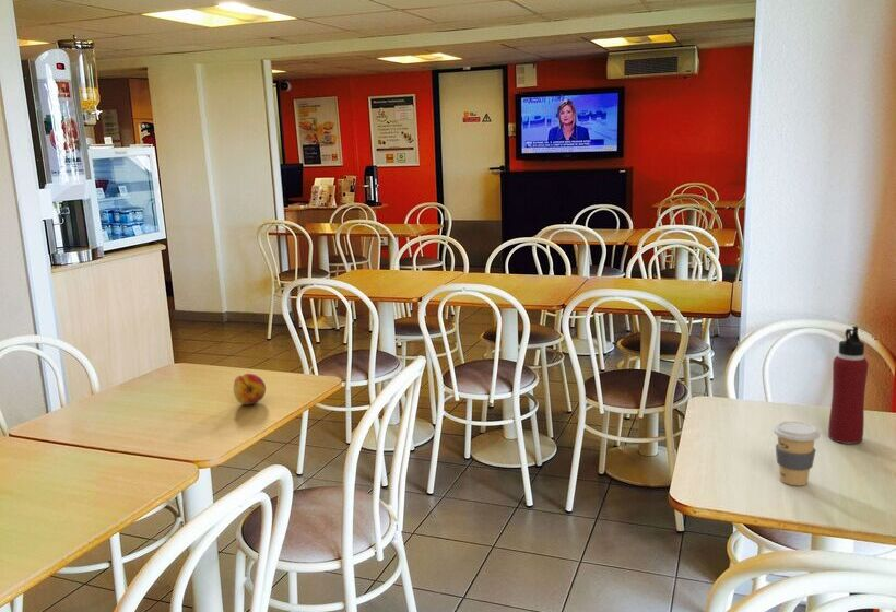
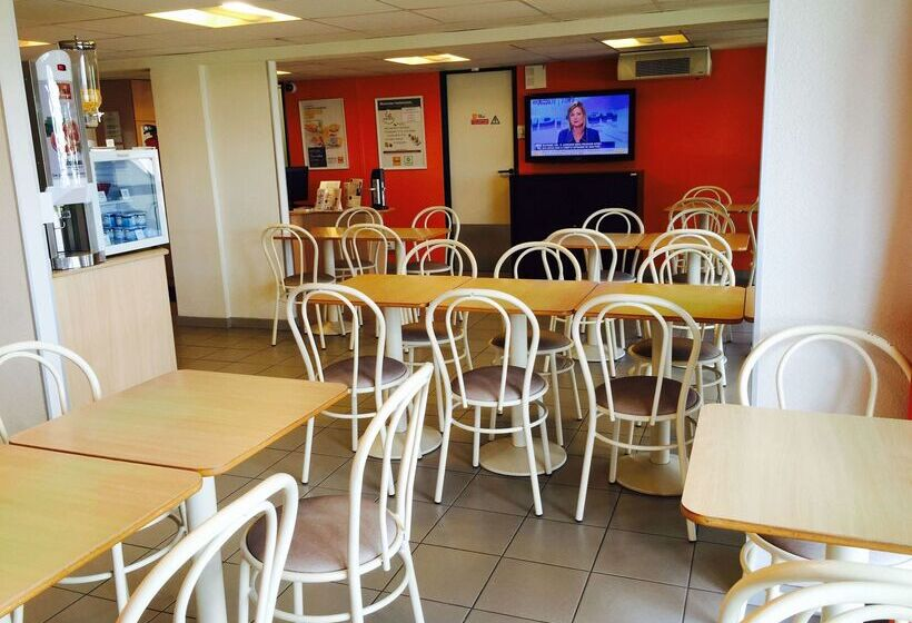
- coffee cup [773,420,822,486]
- fruit [233,373,267,405]
- water bottle [827,325,869,445]
